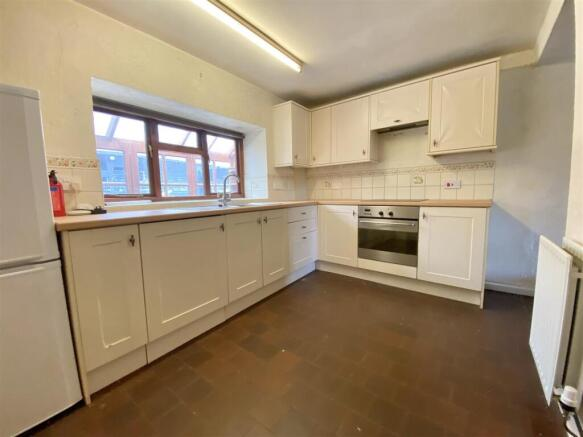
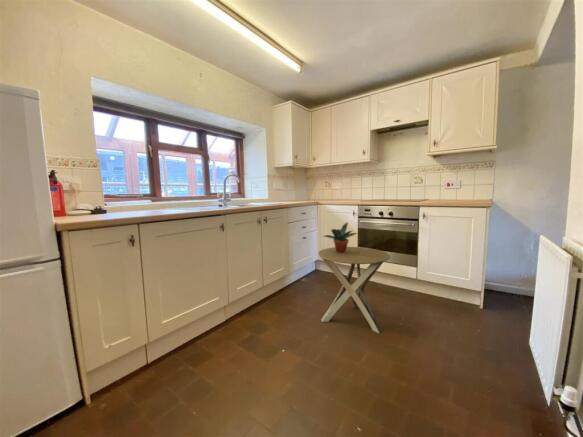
+ side table [317,246,391,334]
+ potted plant [322,221,360,254]
